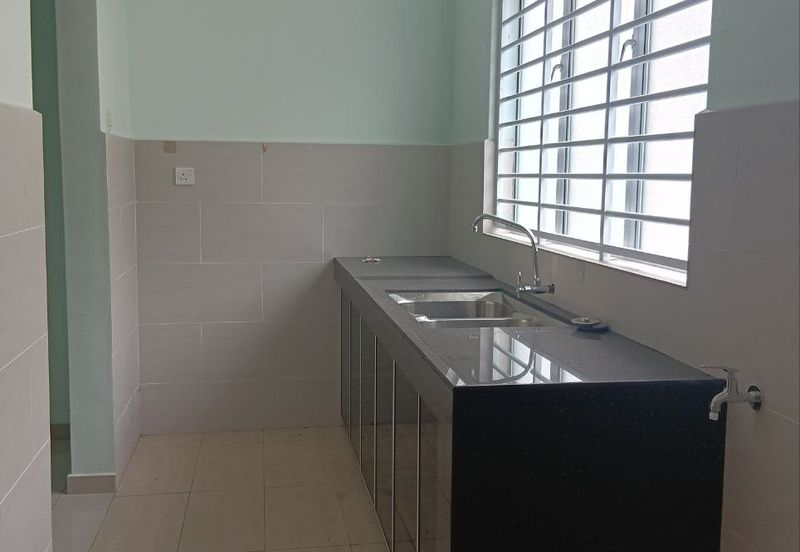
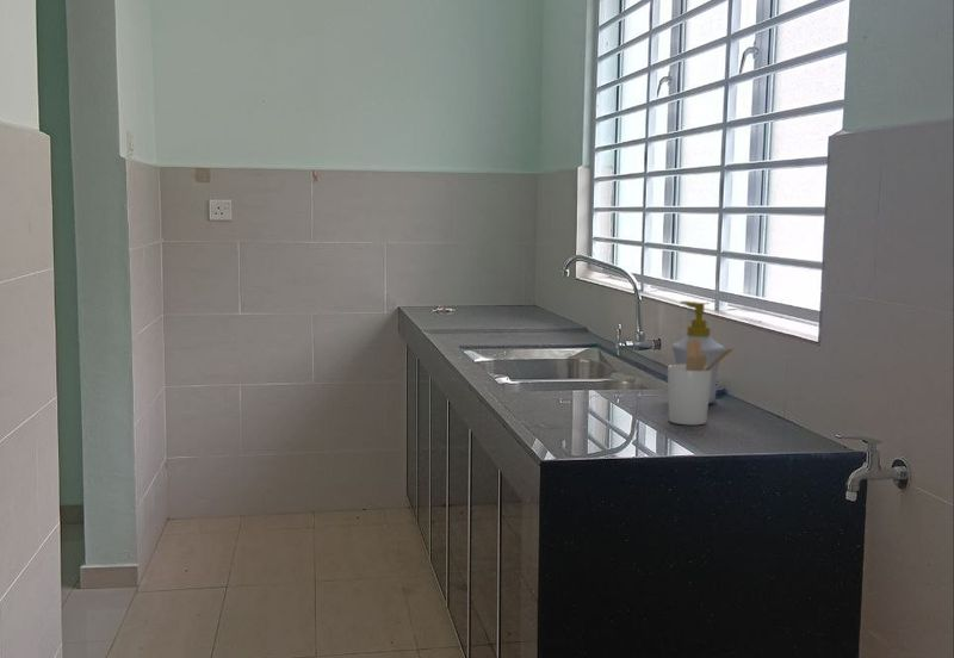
+ soap bottle [670,300,725,405]
+ utensil holder [667,339,737,426]
